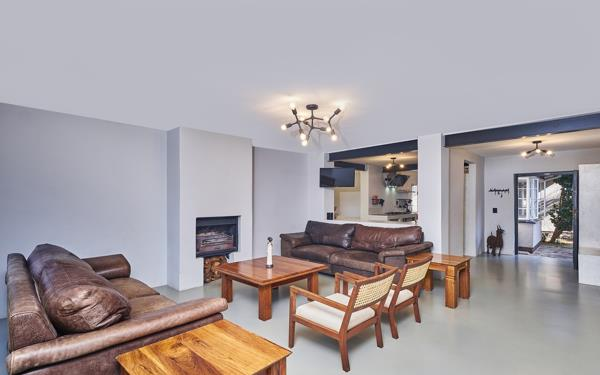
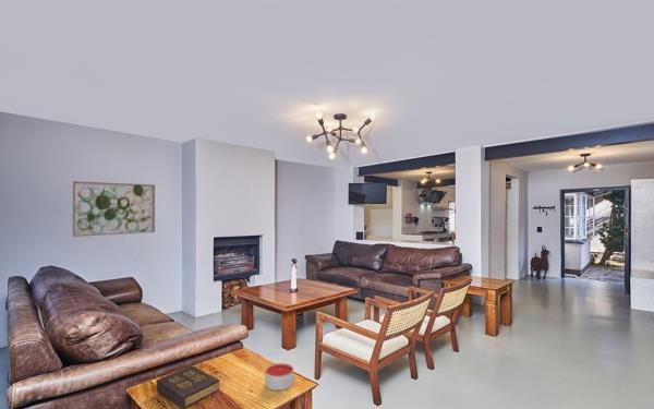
+ hardback book [155,364,220,409]
+ wall art [72,180,156,238]
+ candle [265,362,294,392]
